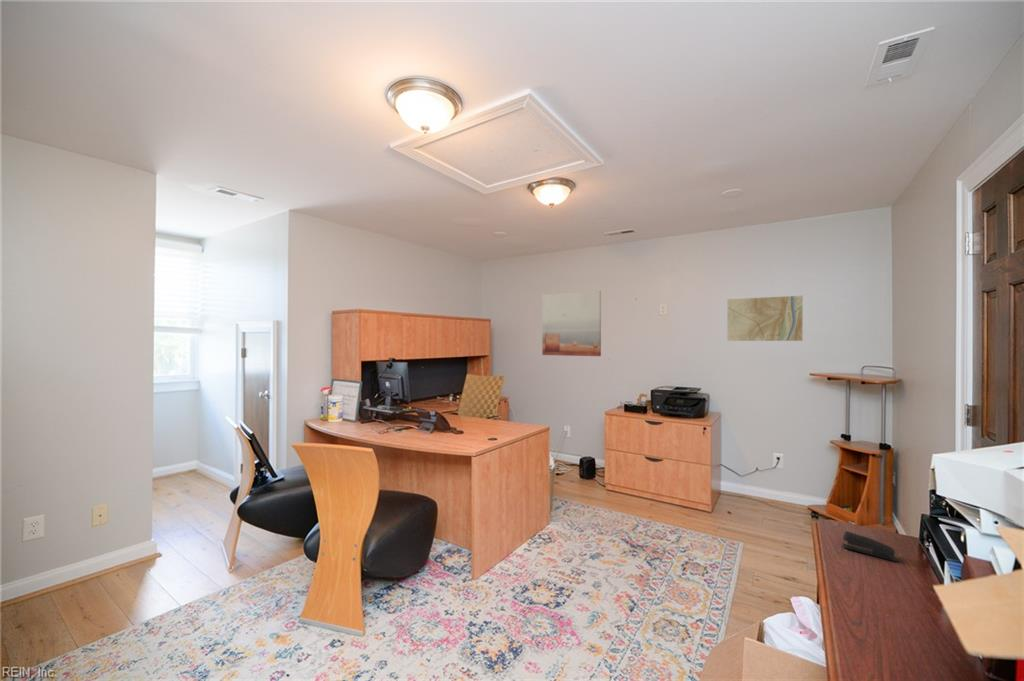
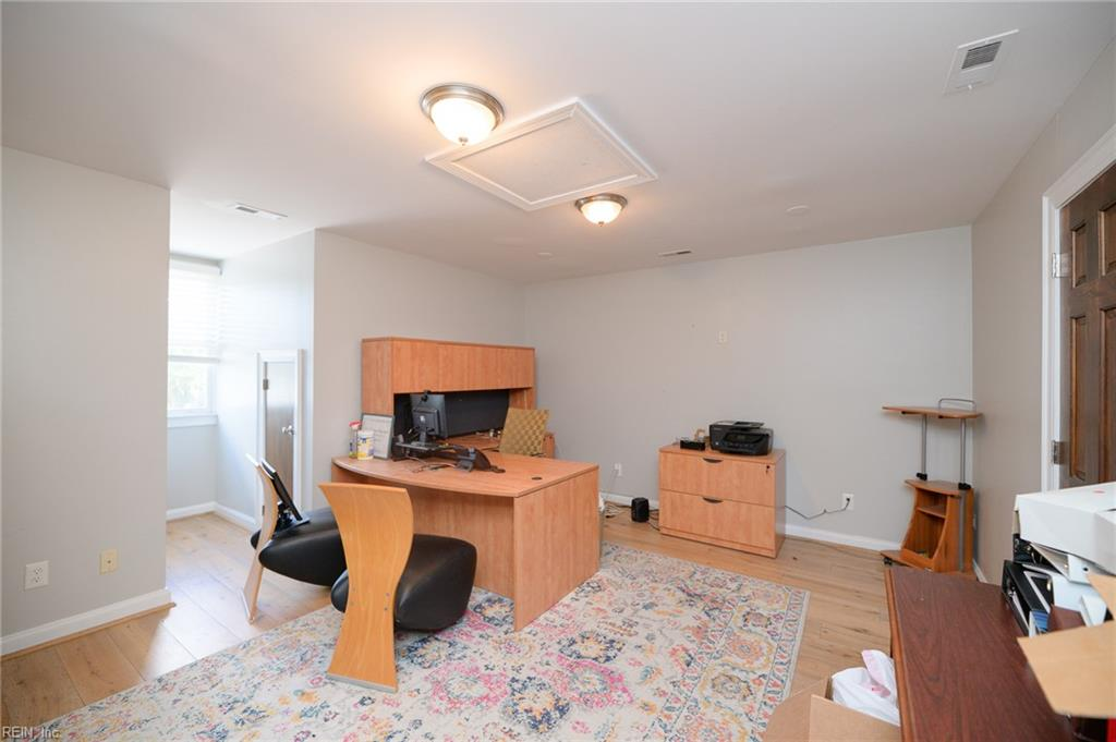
- map [726,295,803,342]
- wall art [541,290,602,357]
- stapler [841,530,900,563]
